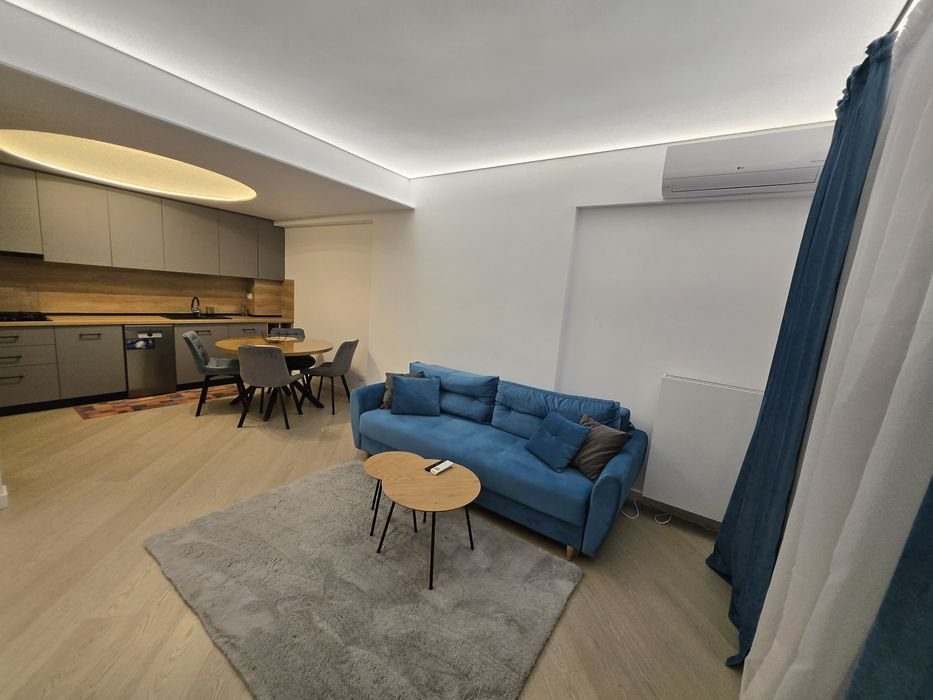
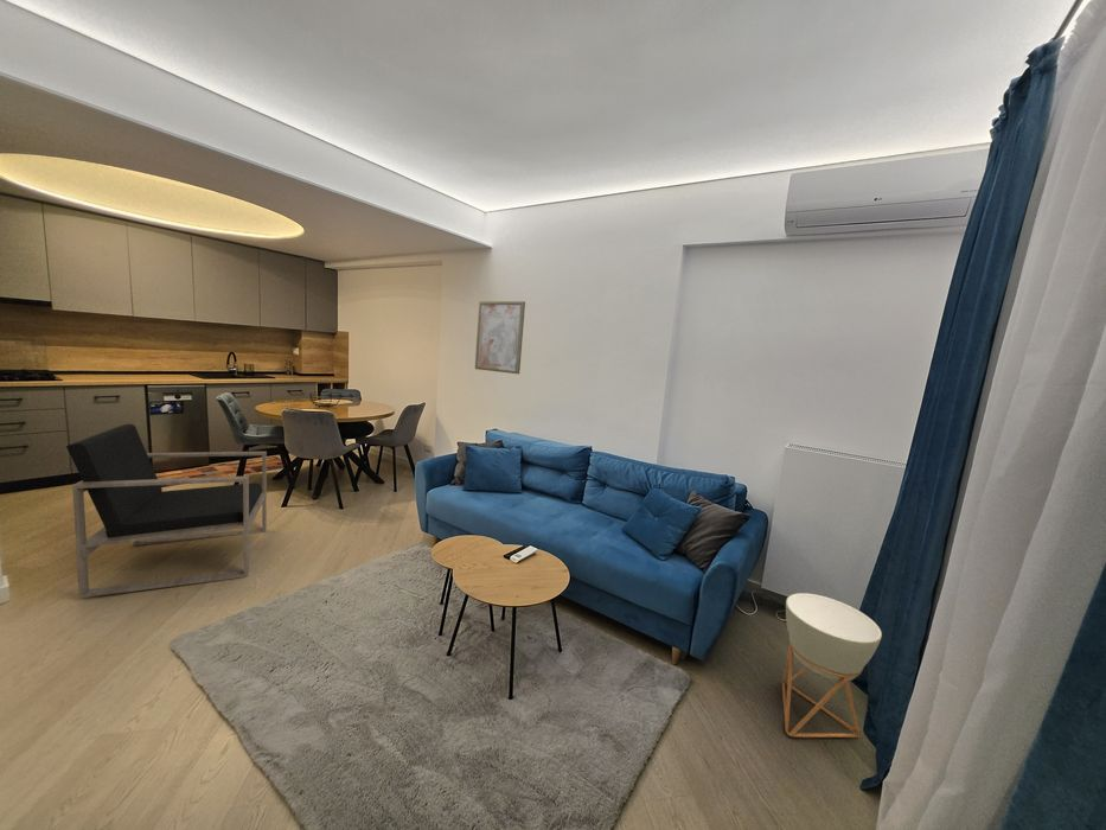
+ armchair [65,423,268,599]
+ planter [781,592,883,739]
+ wall art [474,300,526,375]
